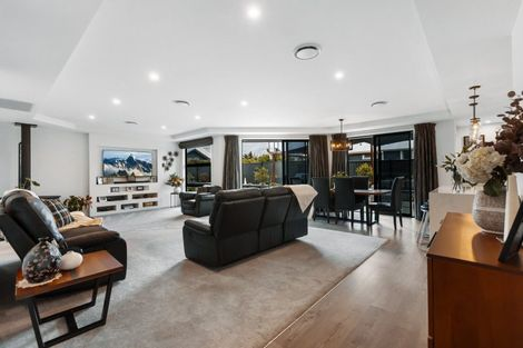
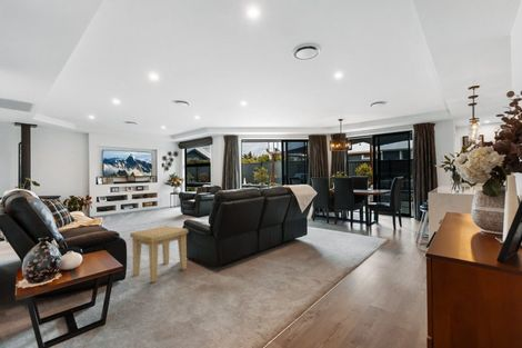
+ side table [129,225,189,284]
